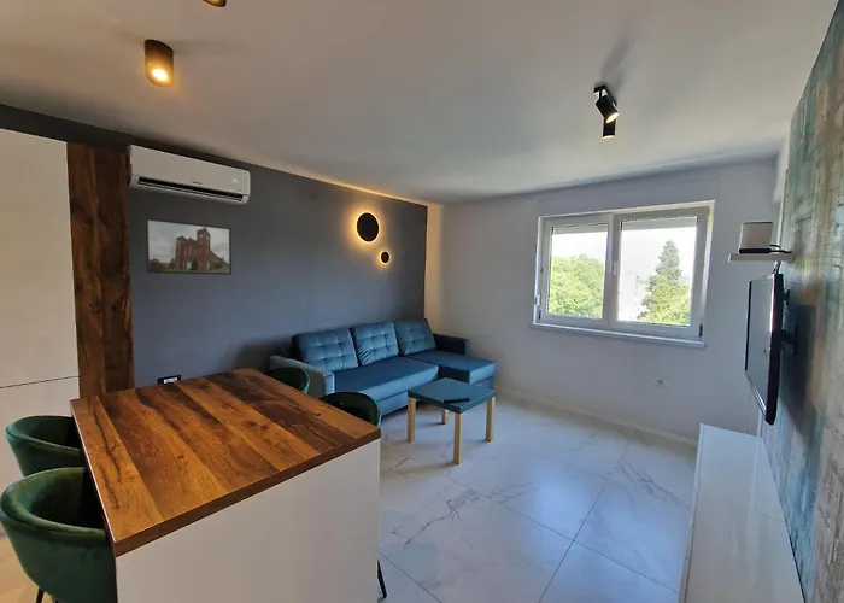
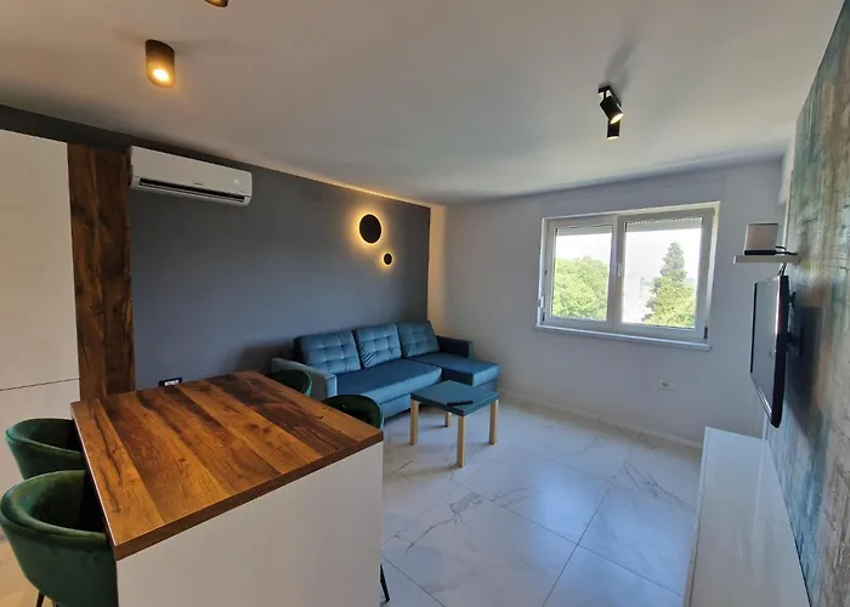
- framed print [143,217,233,276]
